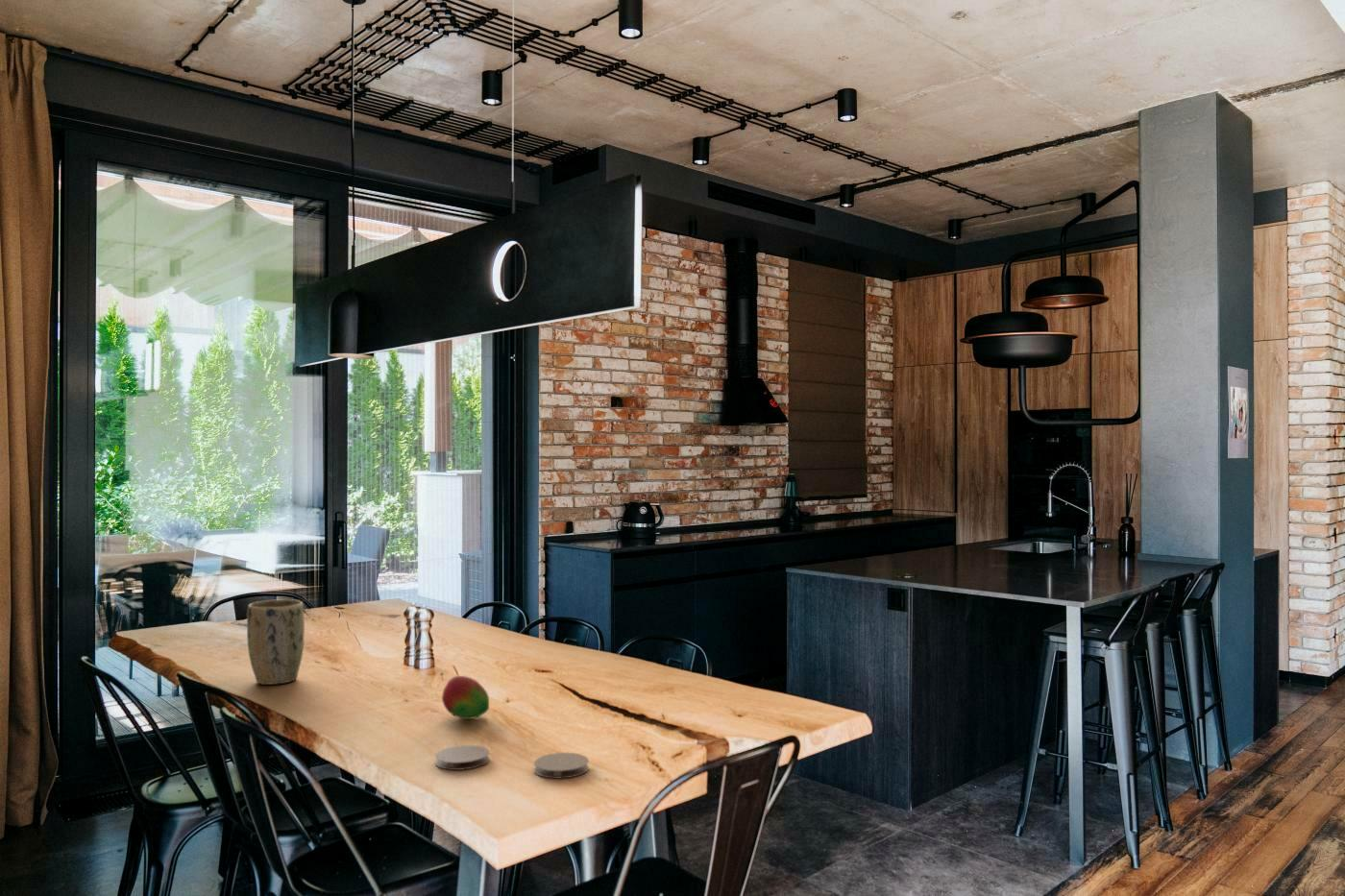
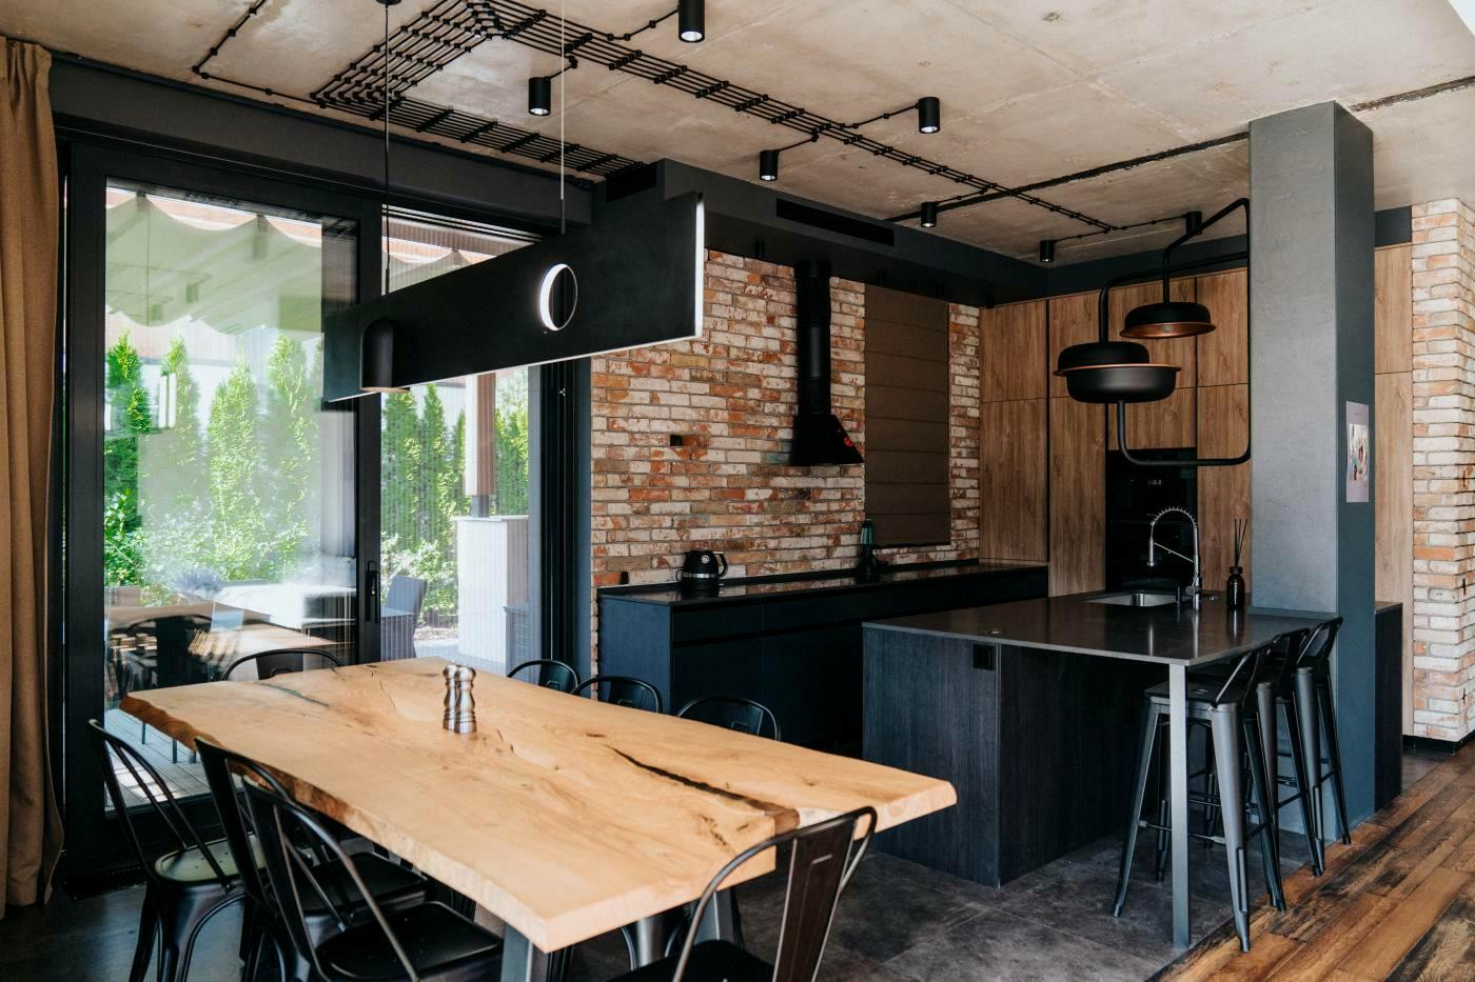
- coaster [533,752,590,780]
- coaster [434,744,490,771]
- plant pot [246,598,306,686]
- fruit [441,675,490,720]
